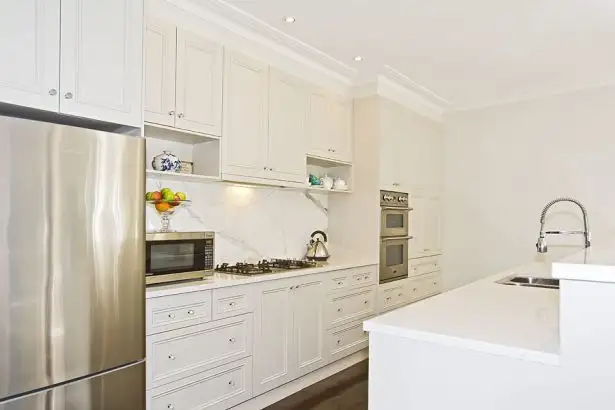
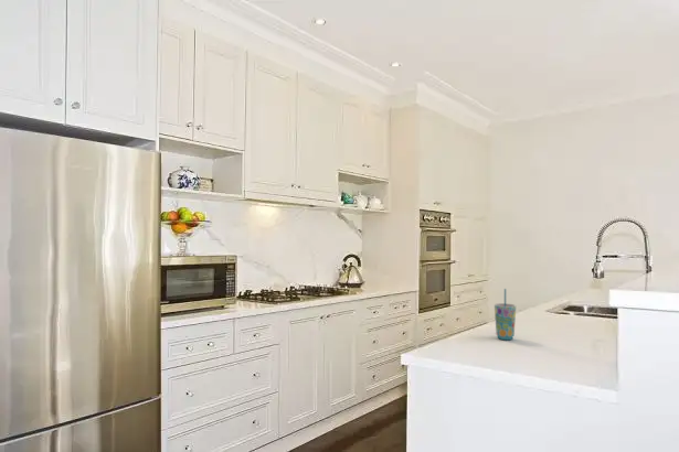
+ cup [494,288,517,341]
